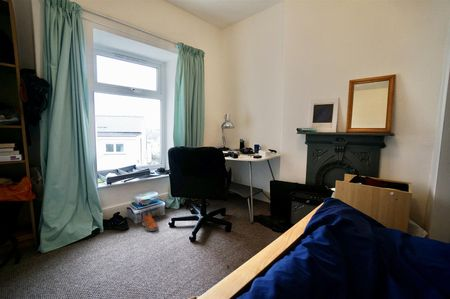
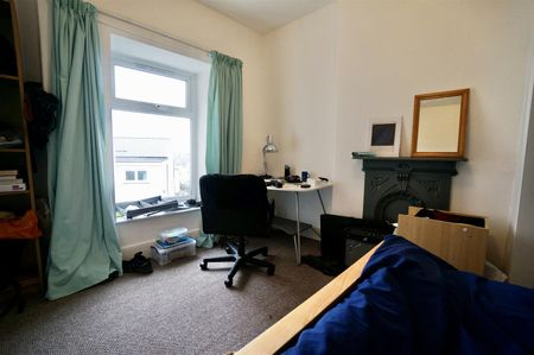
- sneaker [141,210,159,232]
